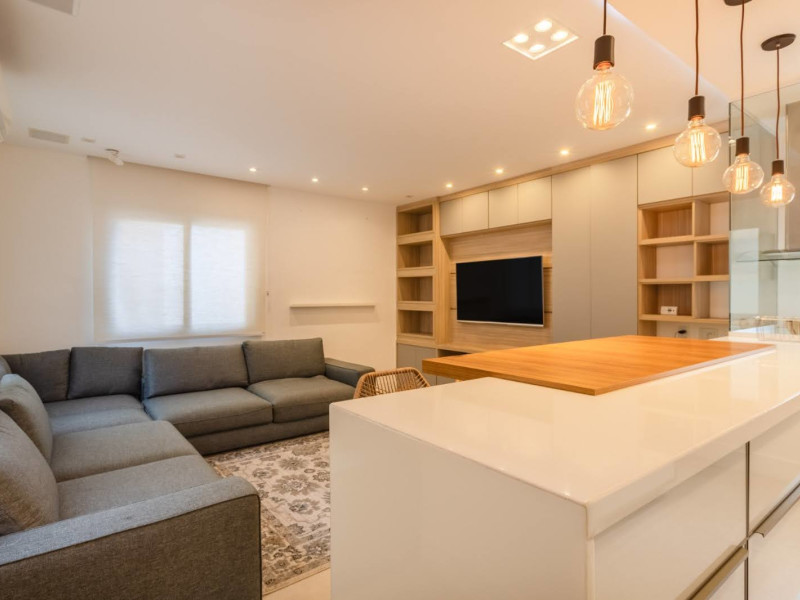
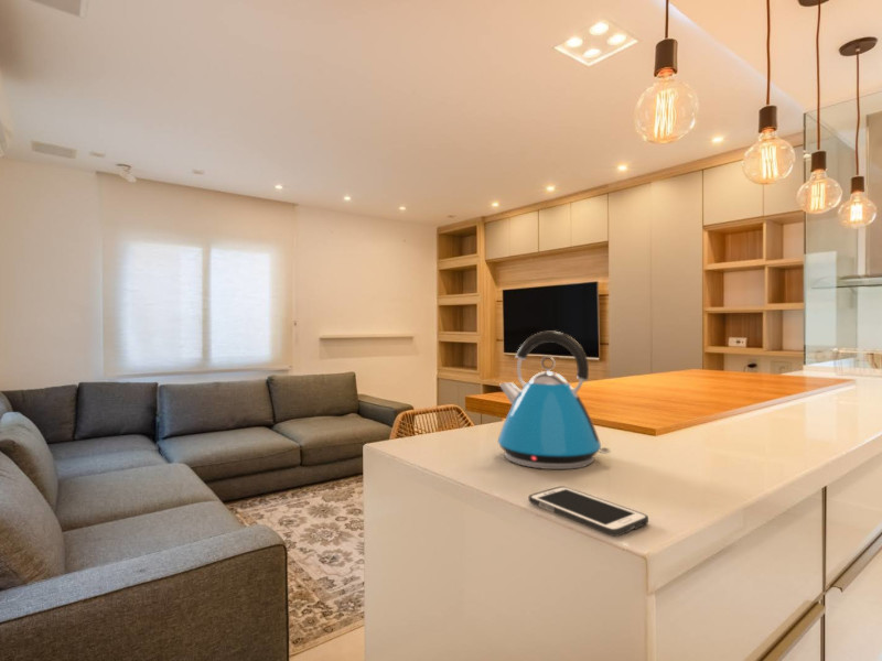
+ cell phone [527,485,649,538]
+ kettle [497,330,611,470]
